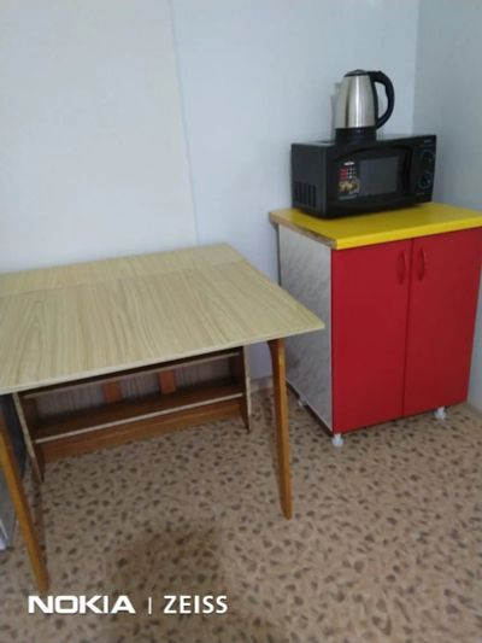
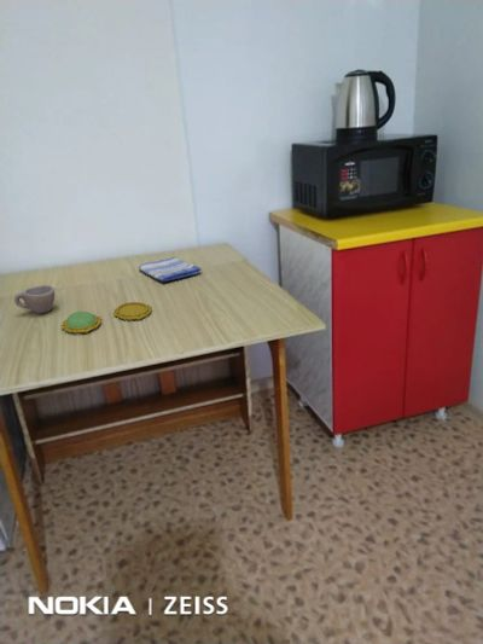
+ cup [13,284,56,314]
+ dish towel [138,255,202,283]
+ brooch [59,301,153,335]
